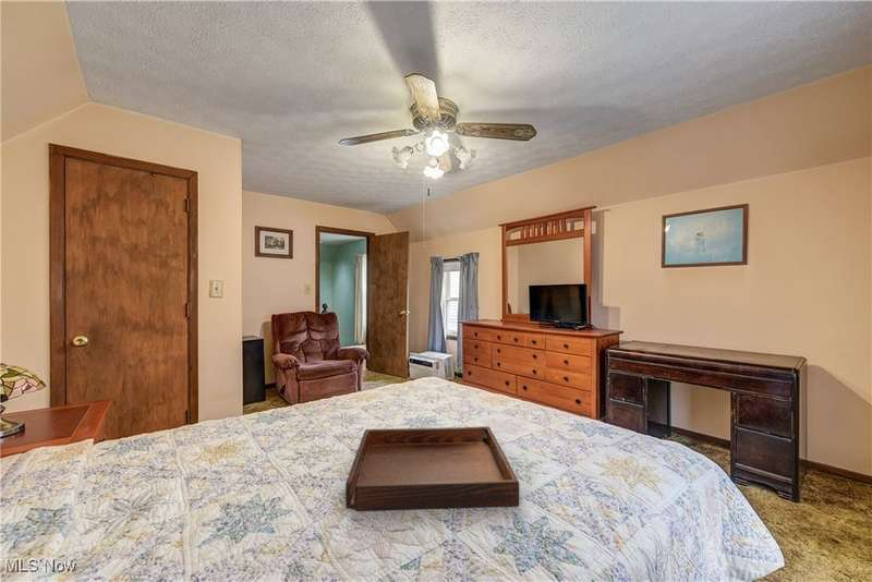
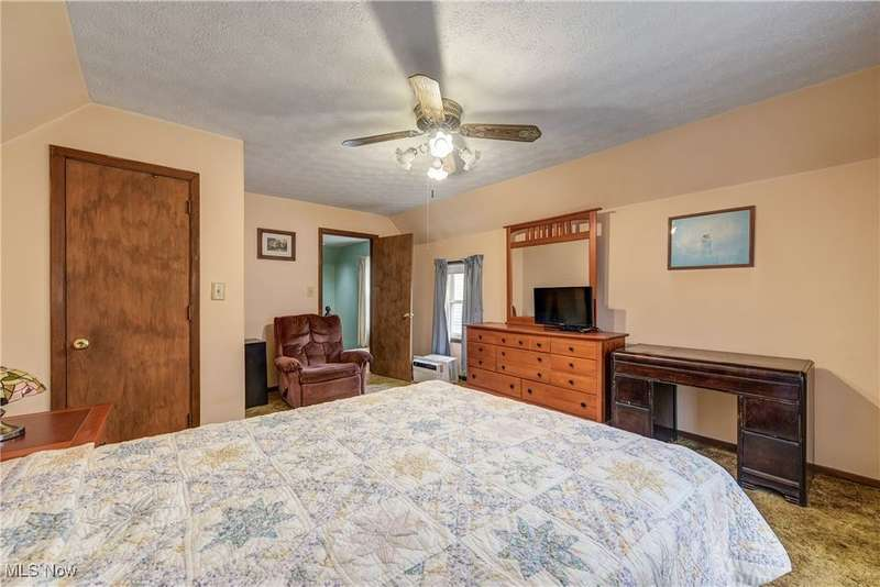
- serving tray [344,425,520,511]
